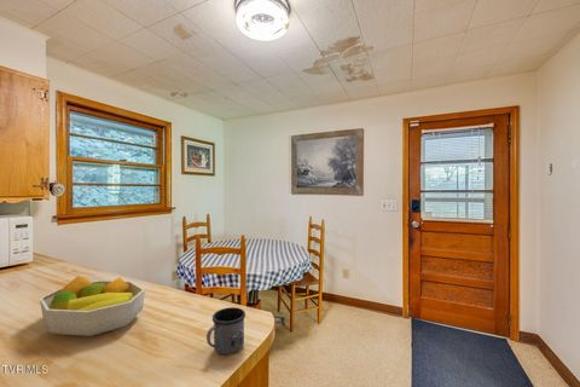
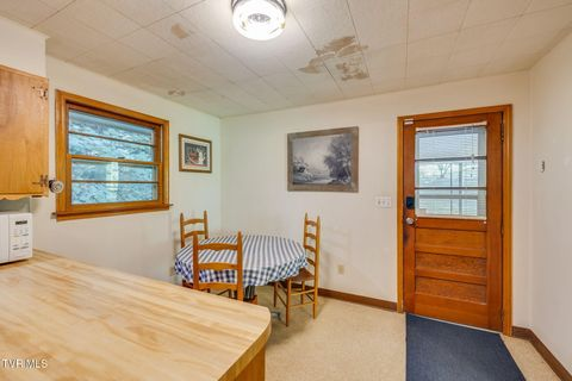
- mug [205,306,246,356]
- fruit bowl [39,276,146,337]
